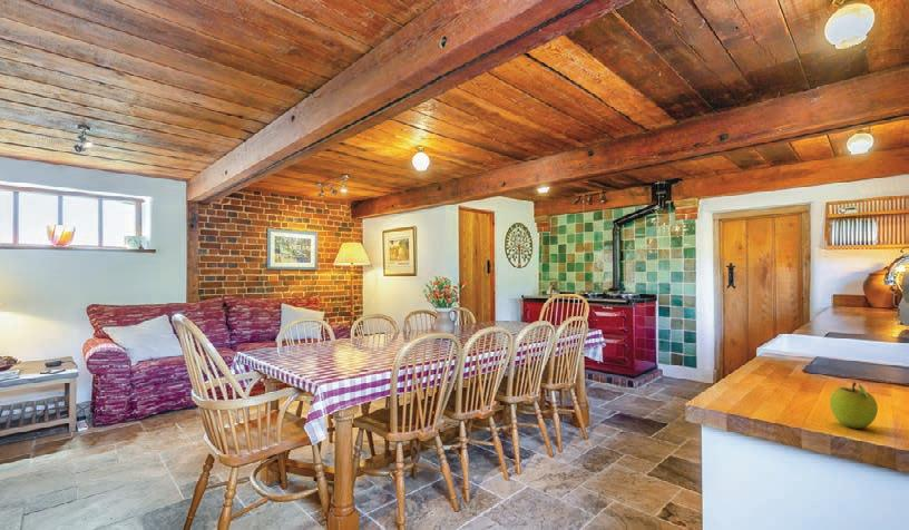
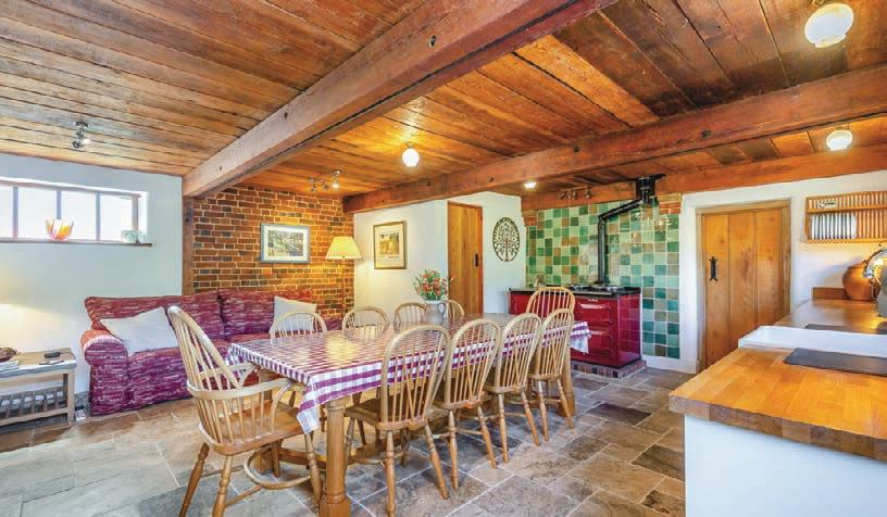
- fruit [829,381,879,430]
